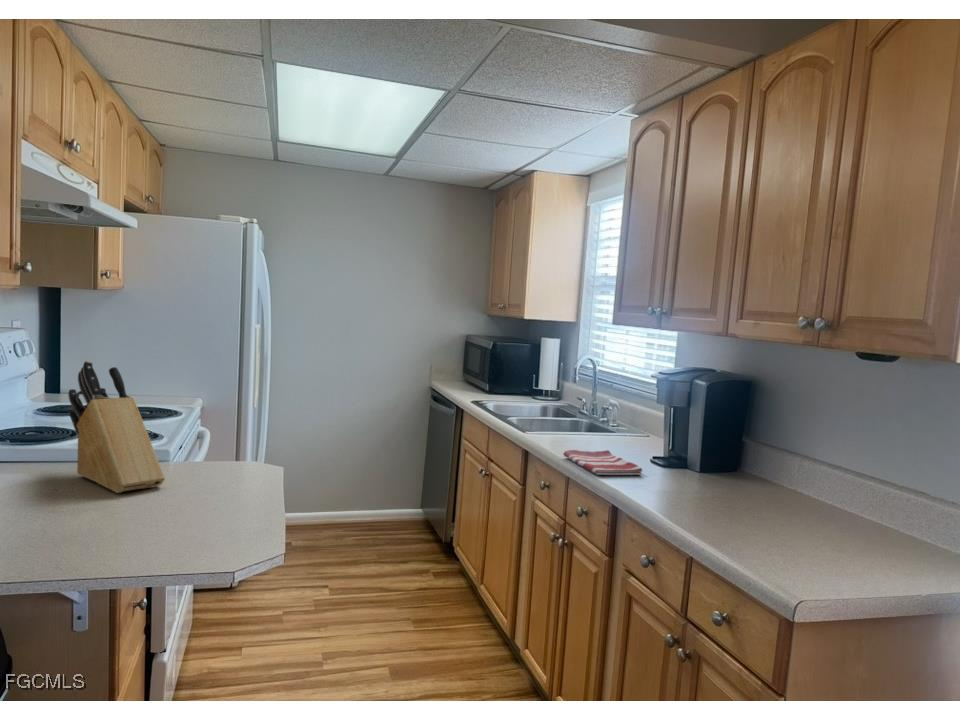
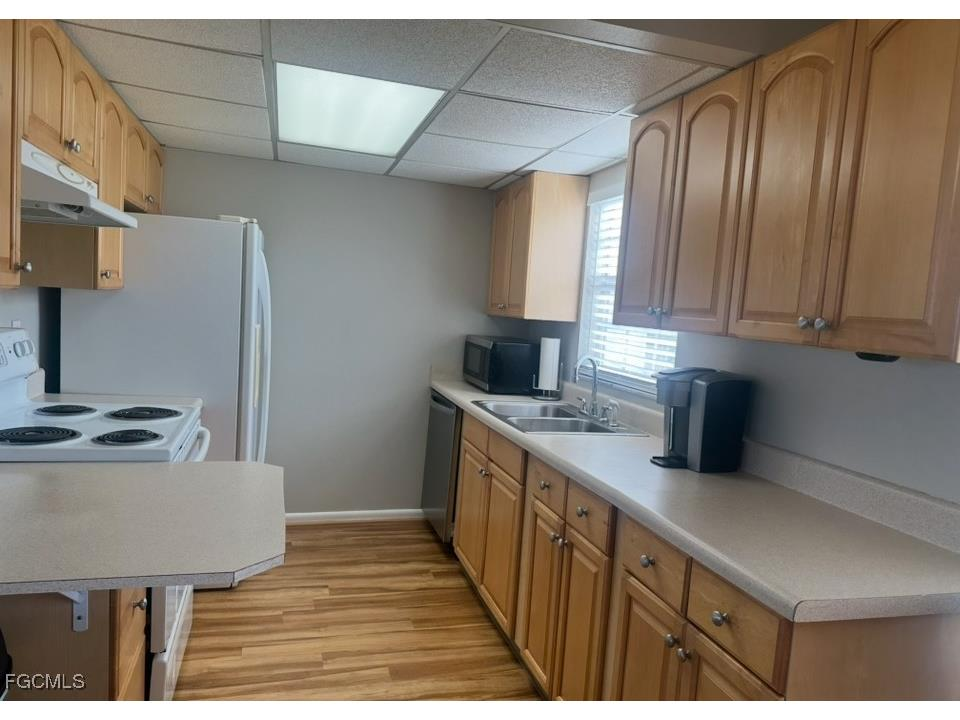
- knife block [67,360,166,494]
- dish towel [562,449,643,476]
